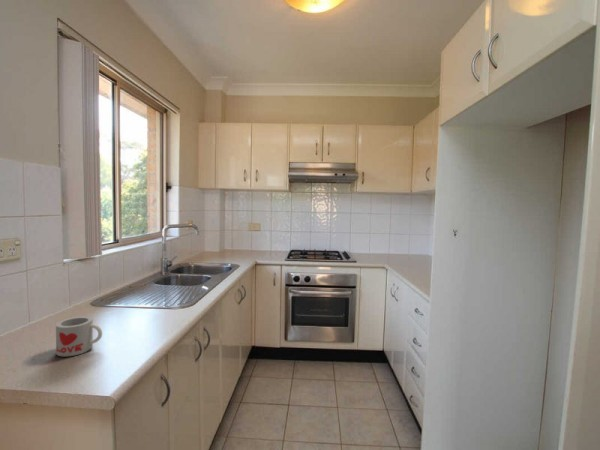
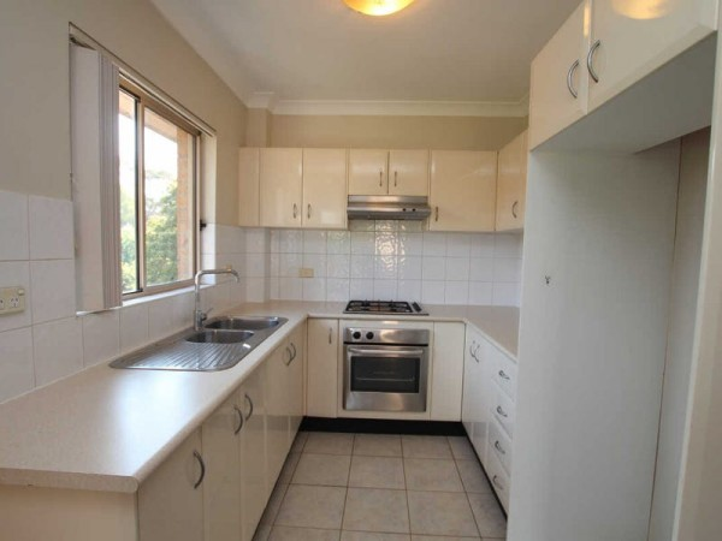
- mug [55,316,103,357]
